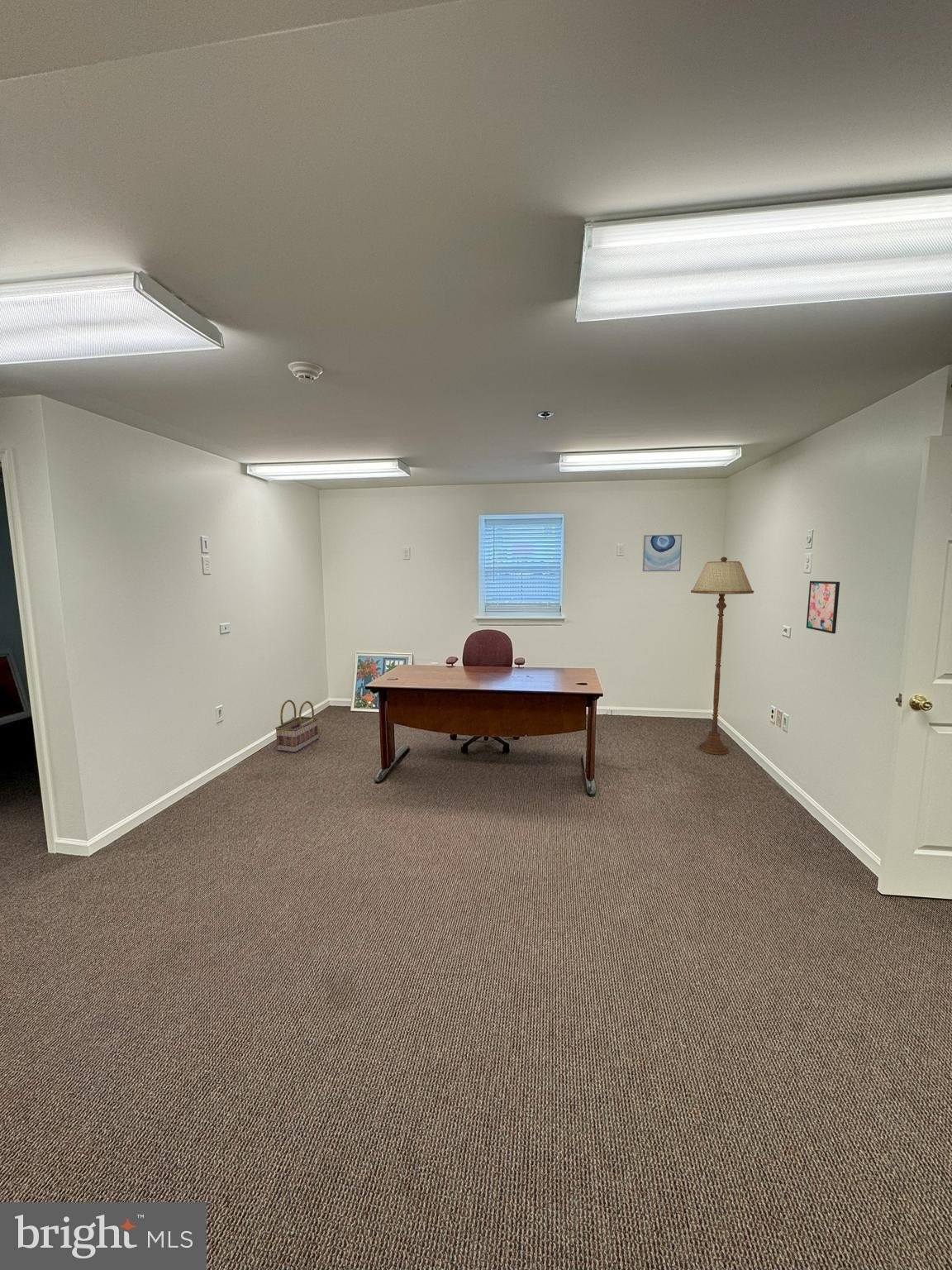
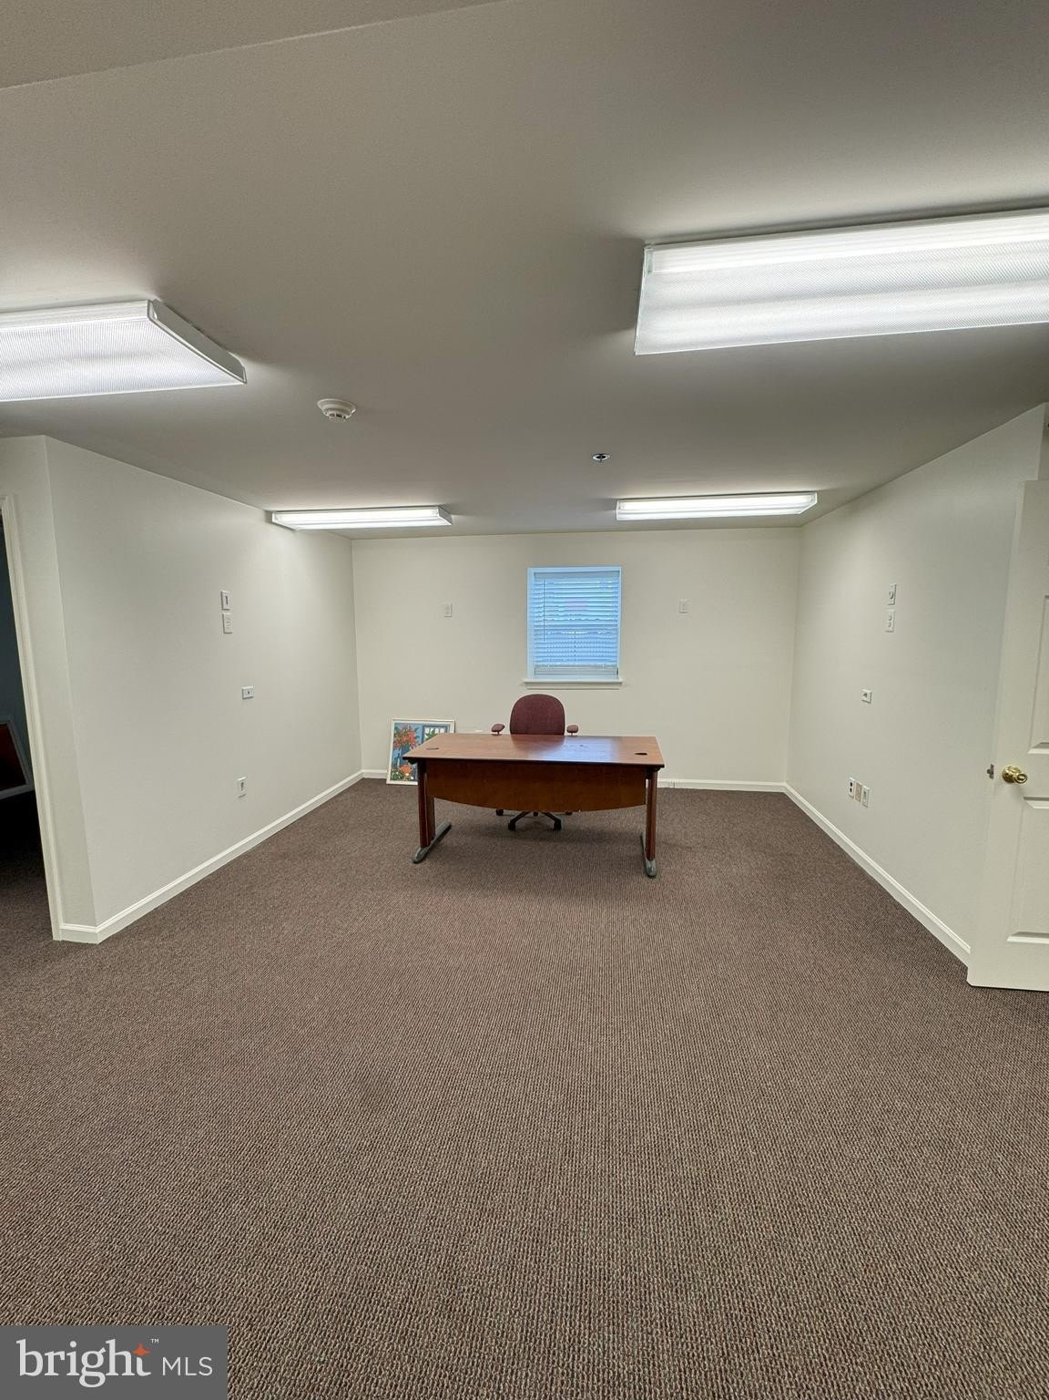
- wall art [806,580,840,634]
- floor lamp [690,556,754,756]
- basket [274,699,319,753]
- wall art [642,534,683,572]
